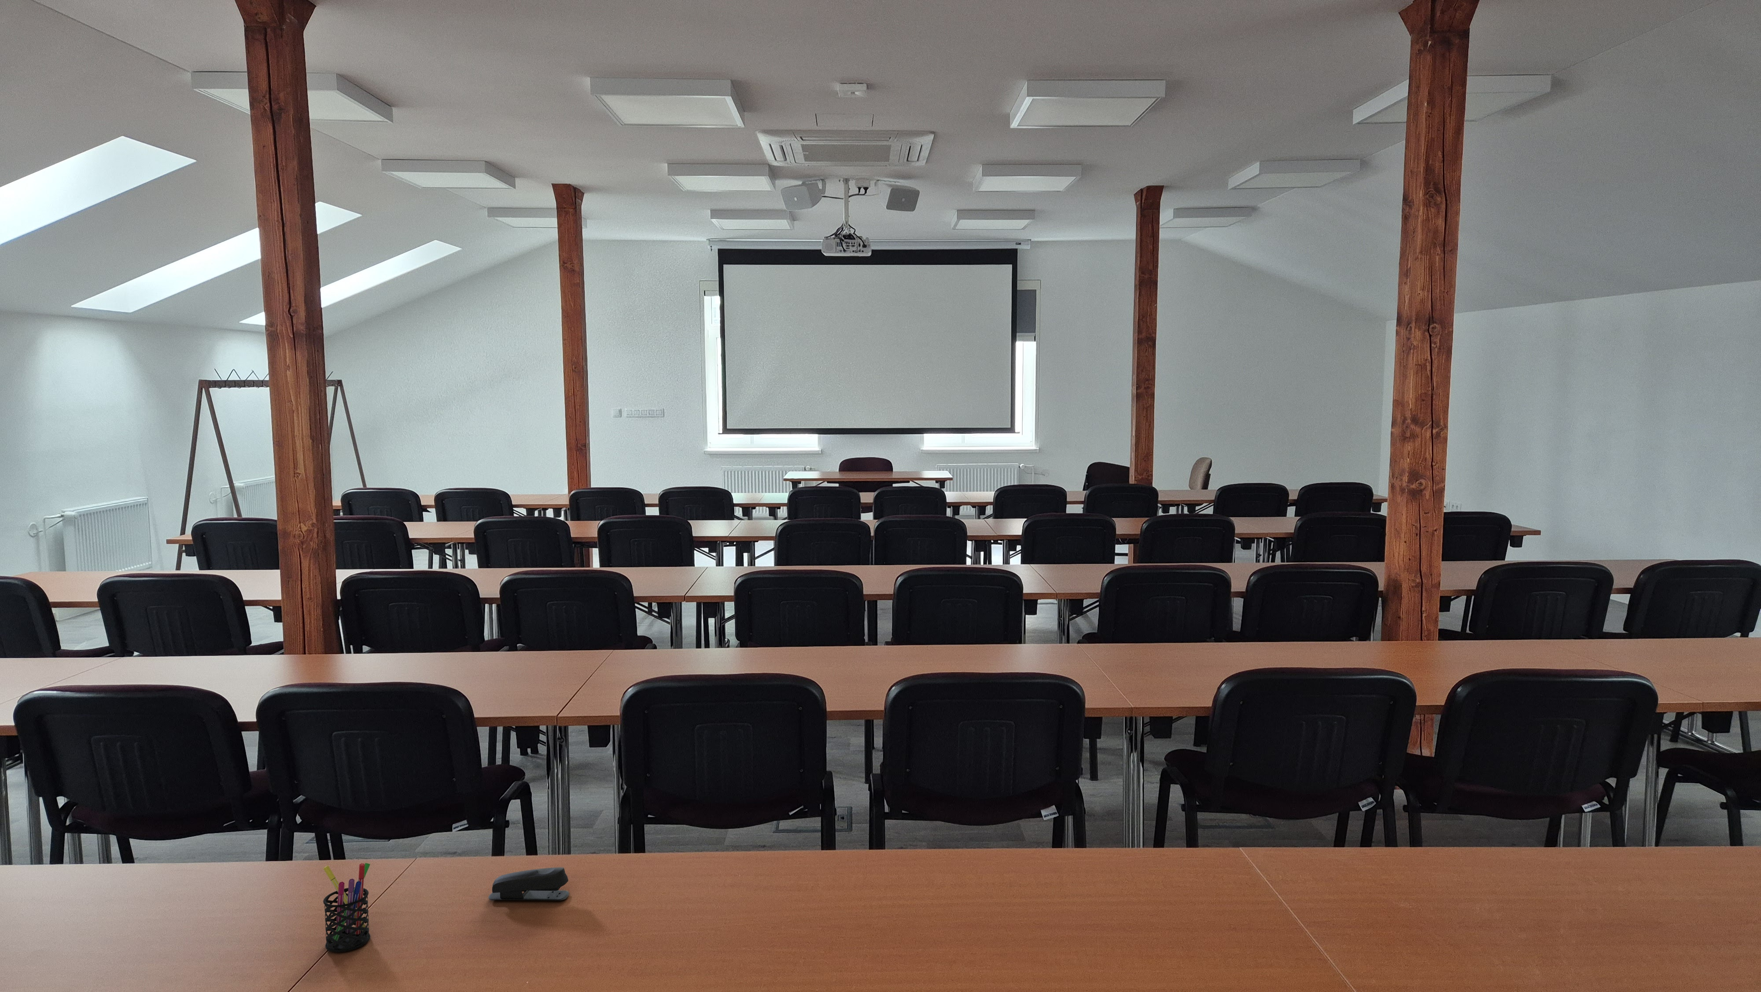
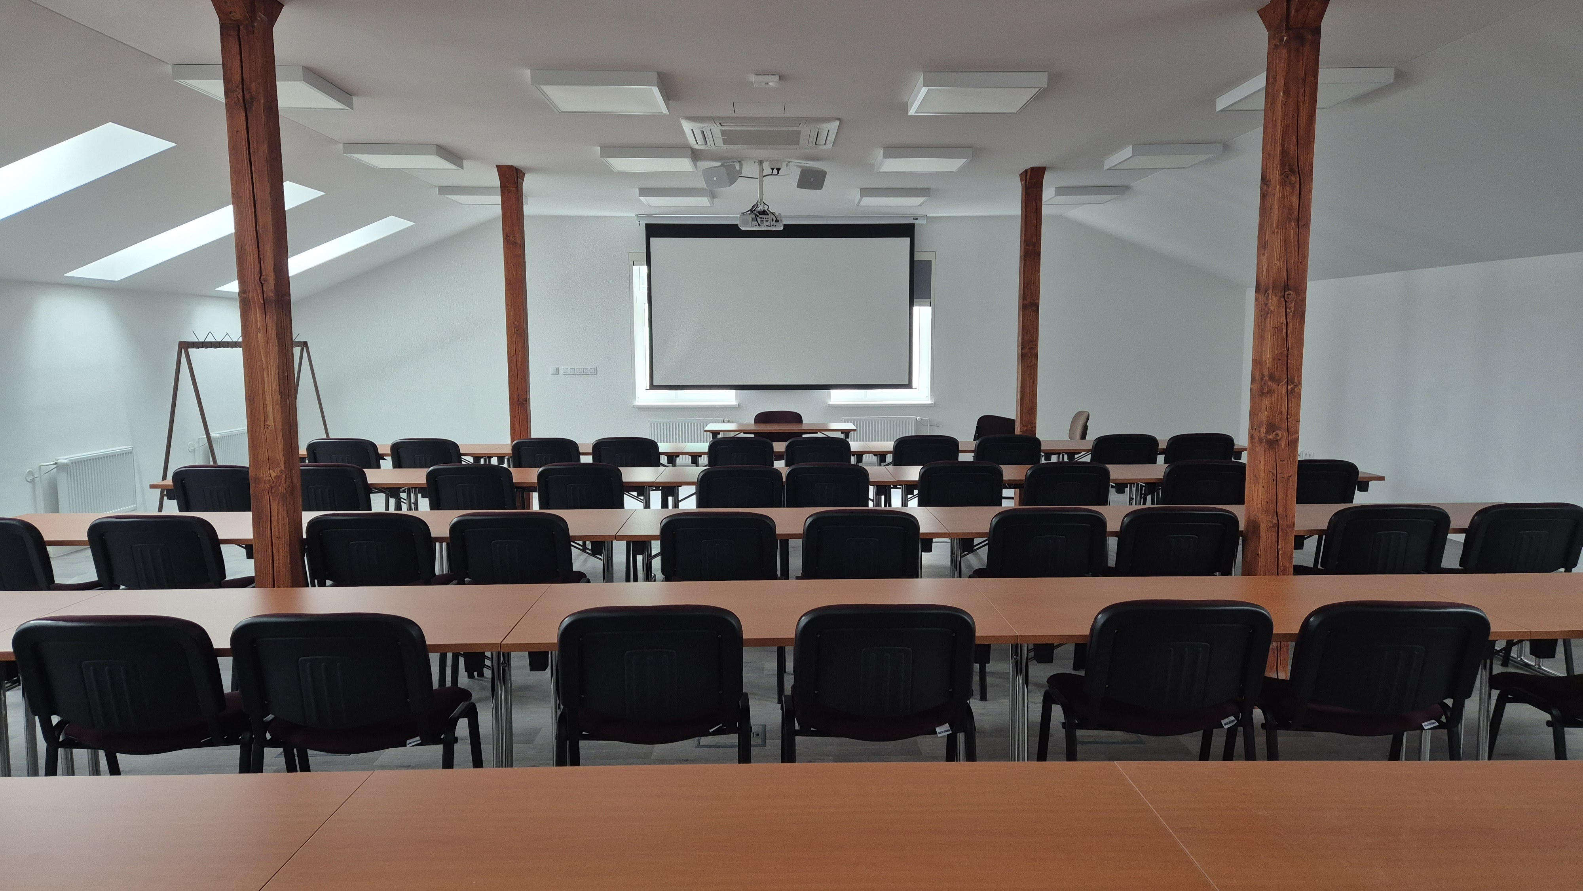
- stapler [489,867,570,901]
- pen holder [323,863,370,953]
